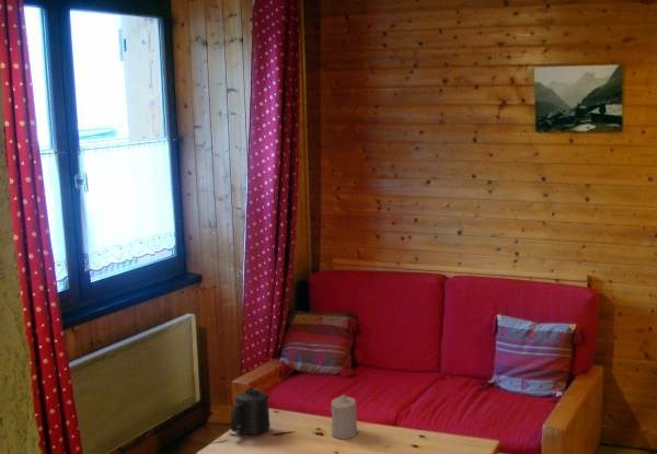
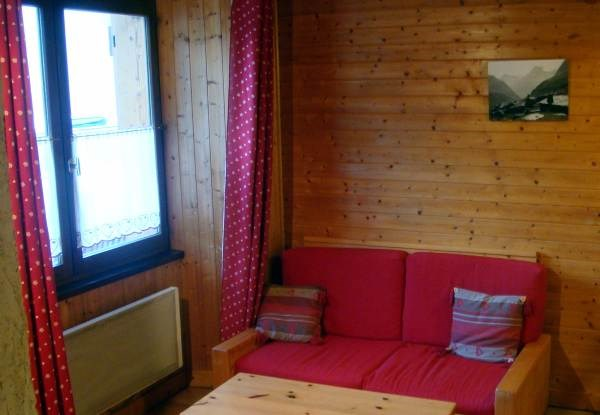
- mug [230,387,272,435]
- candle [331,394,358,440]
